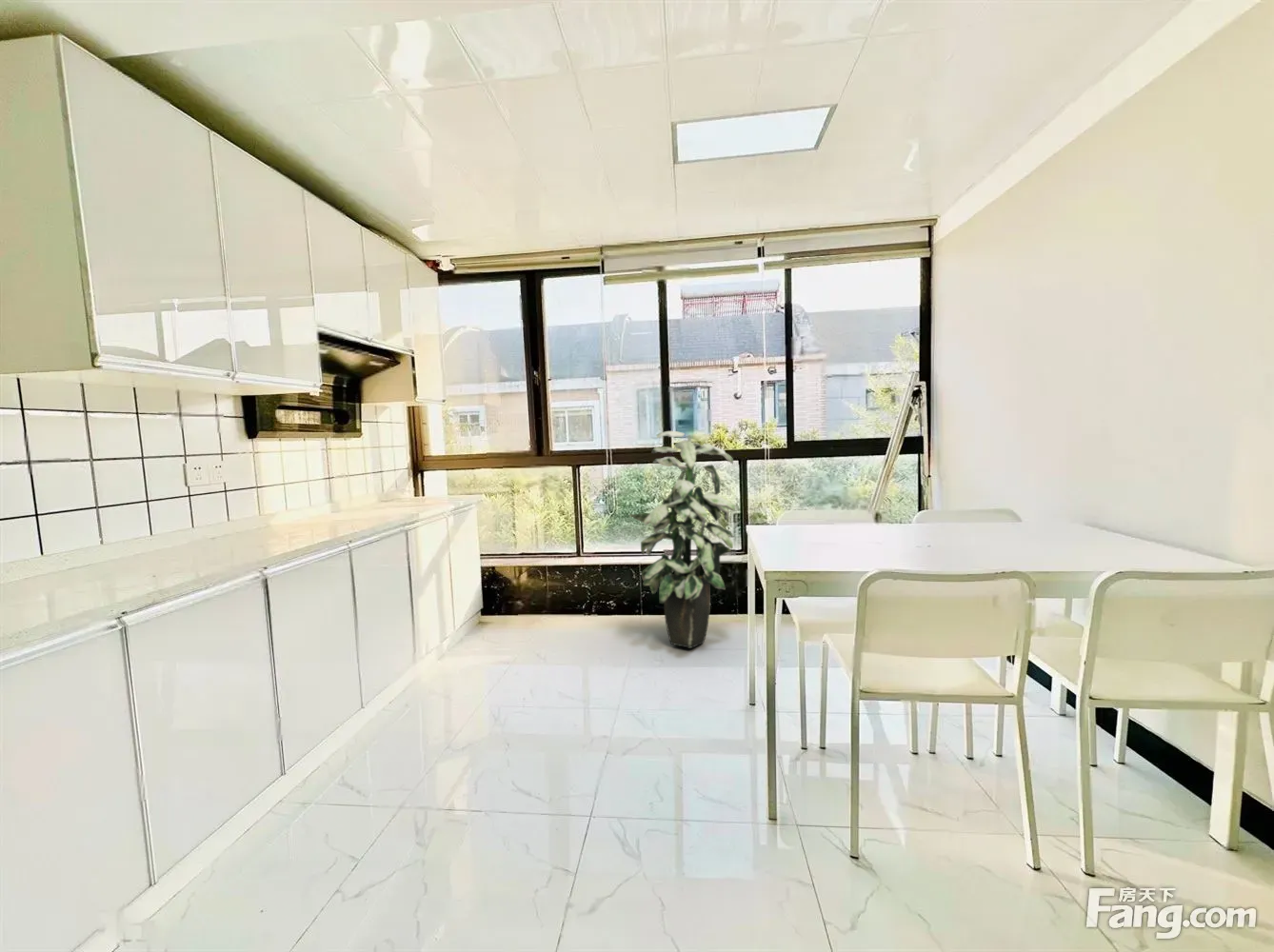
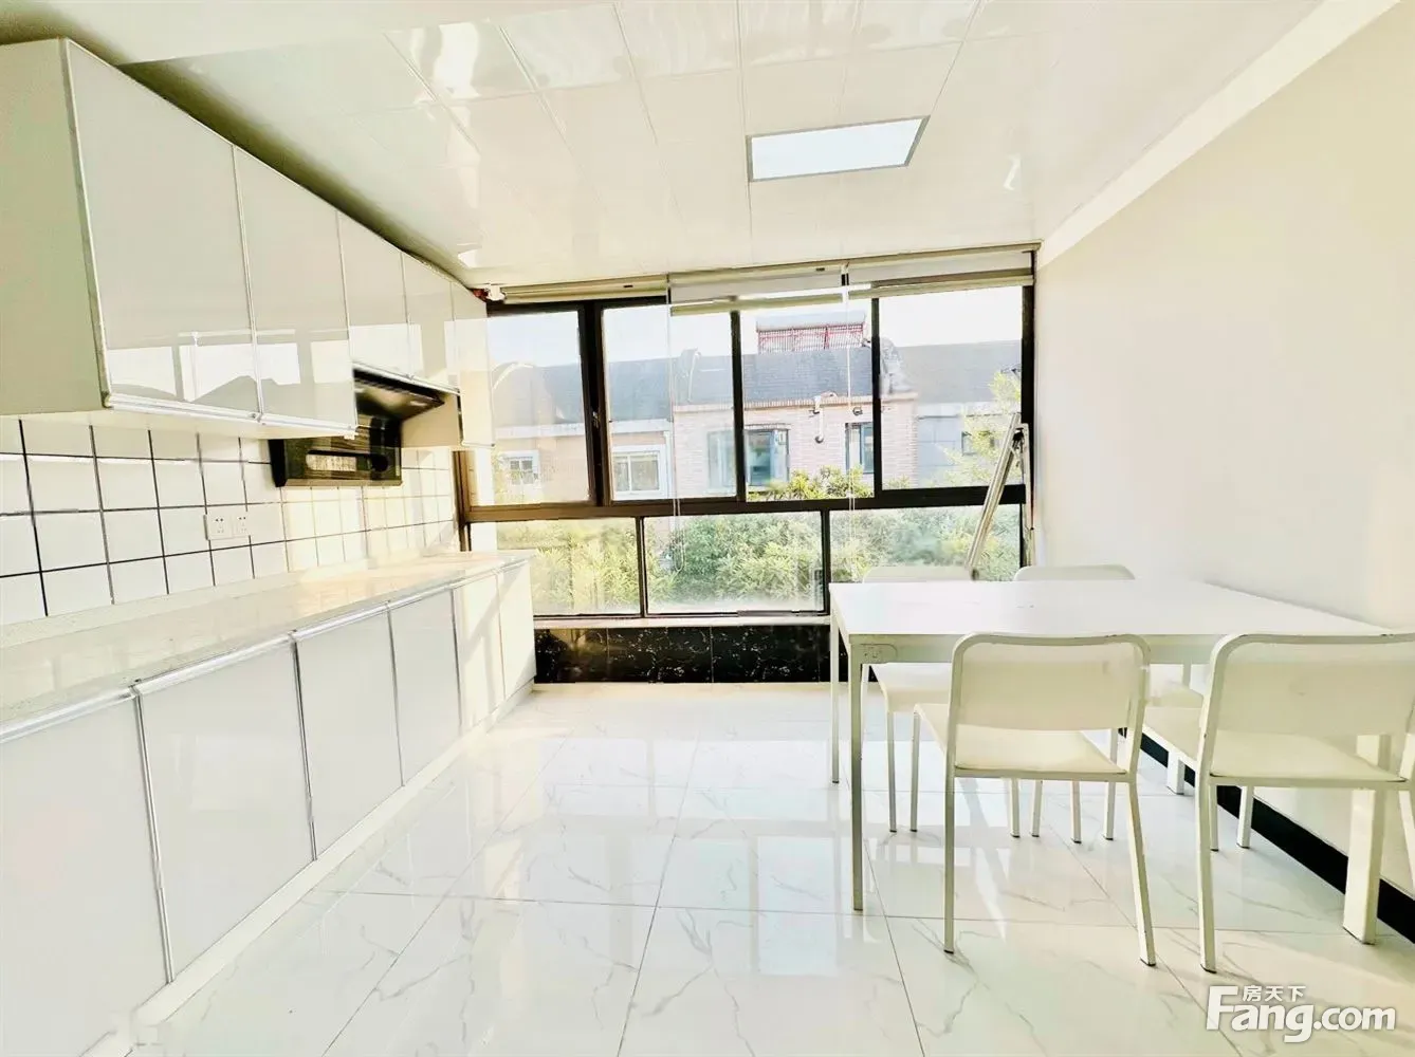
- indoor plant [628,430,736,649]
